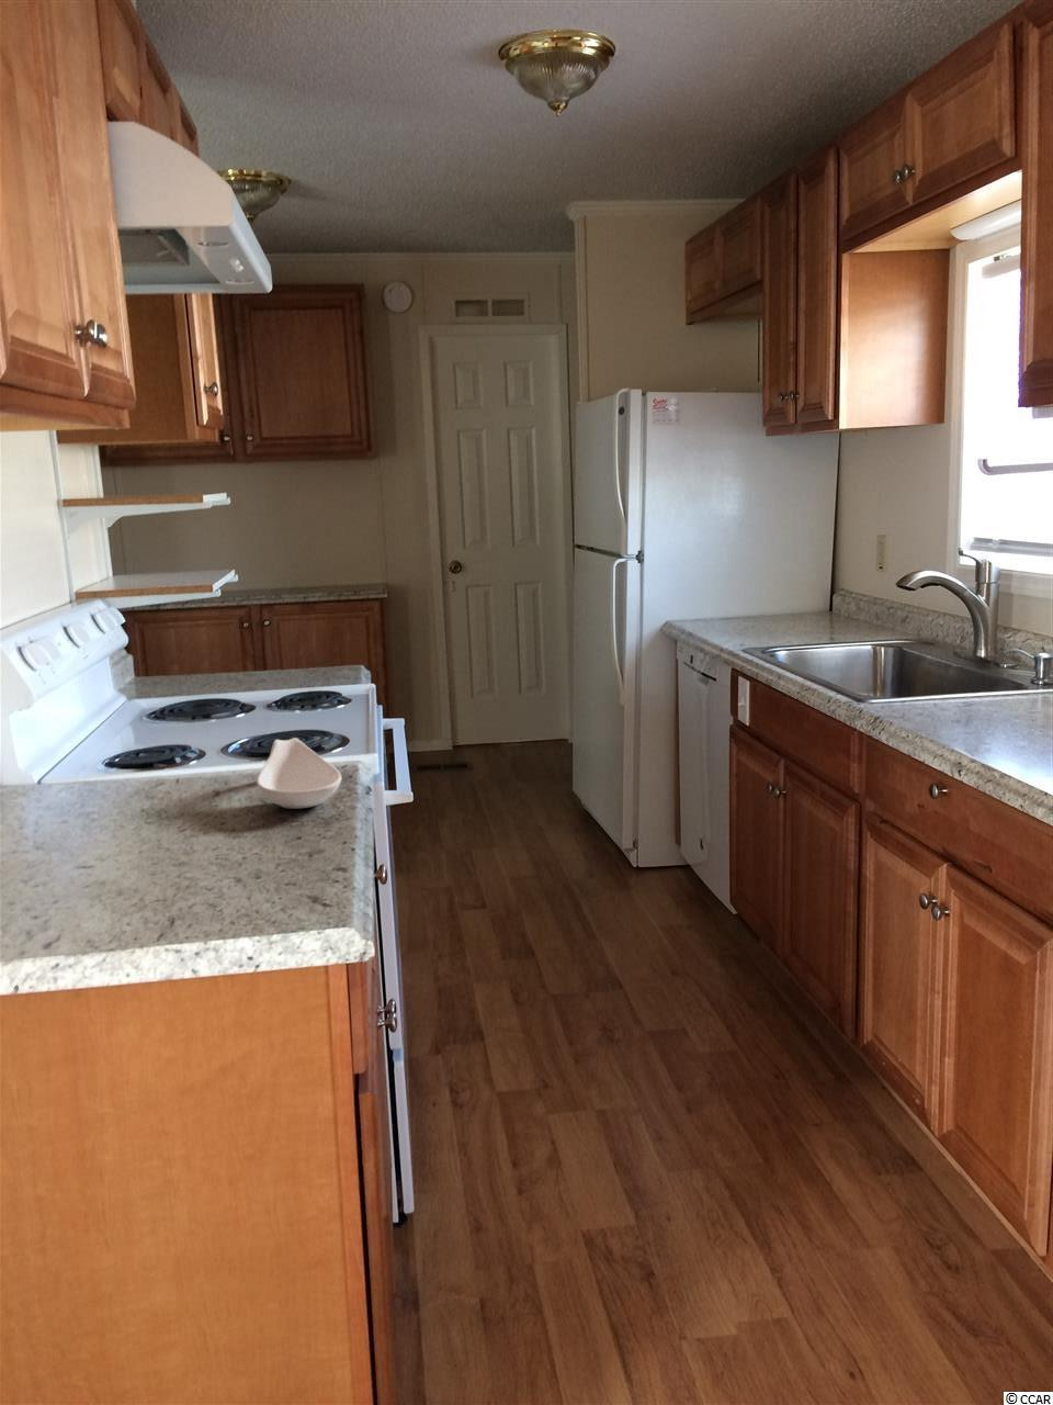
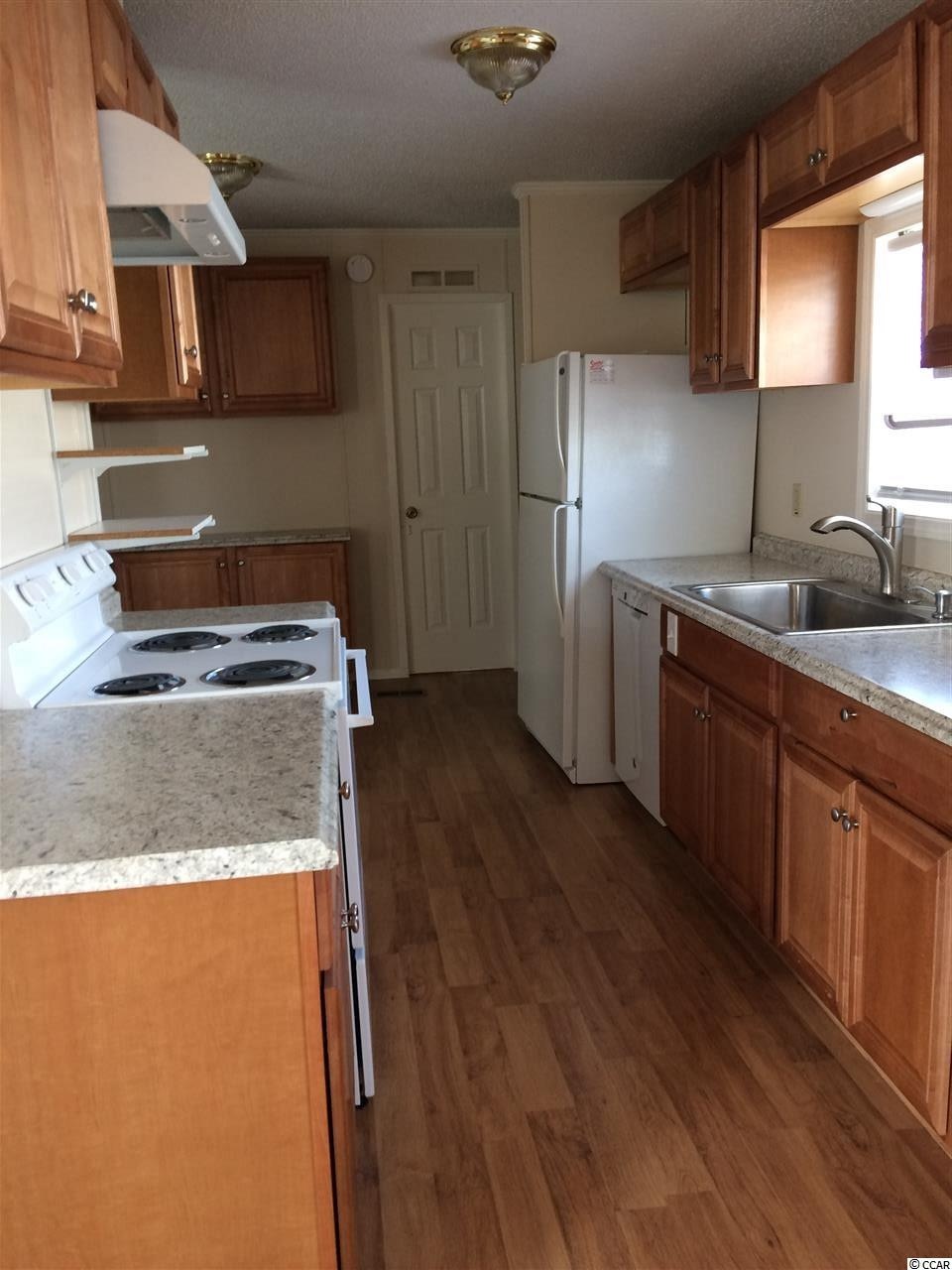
- spoon rest [256,737,342,810]
